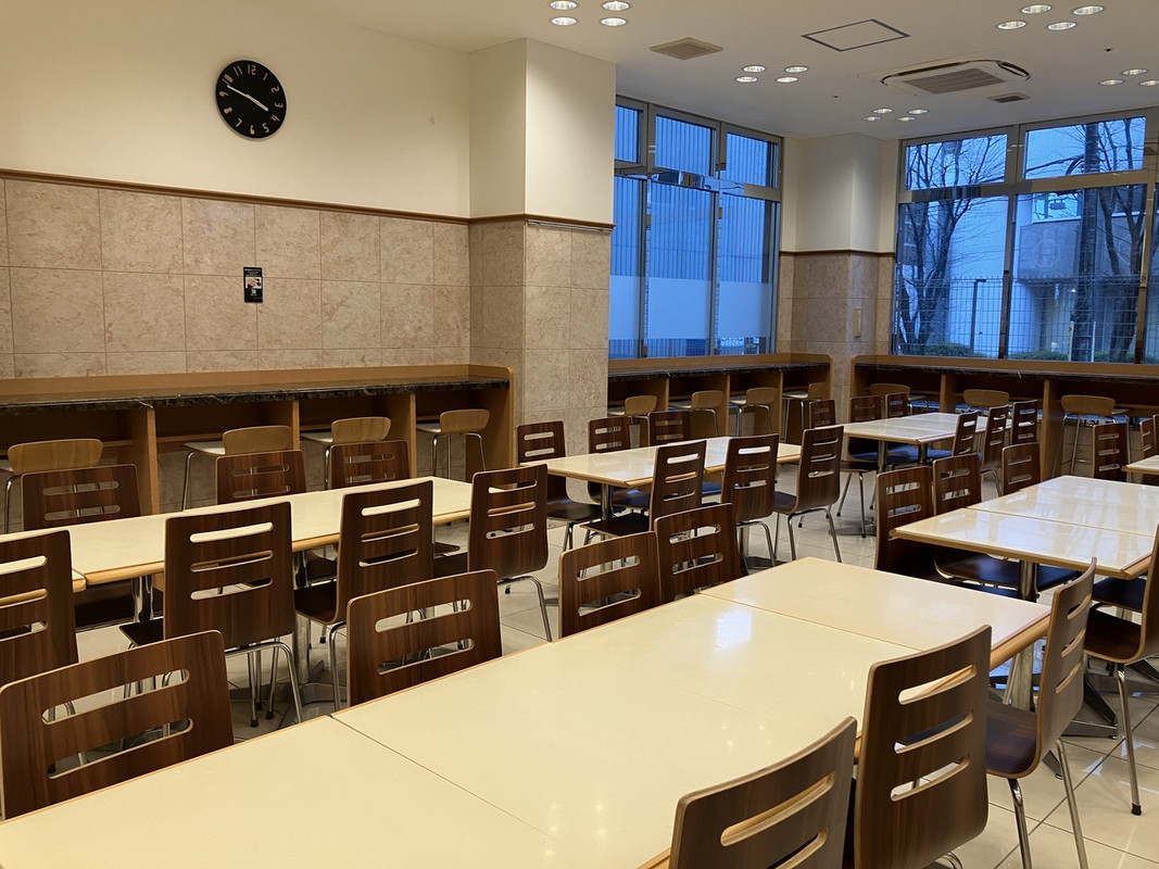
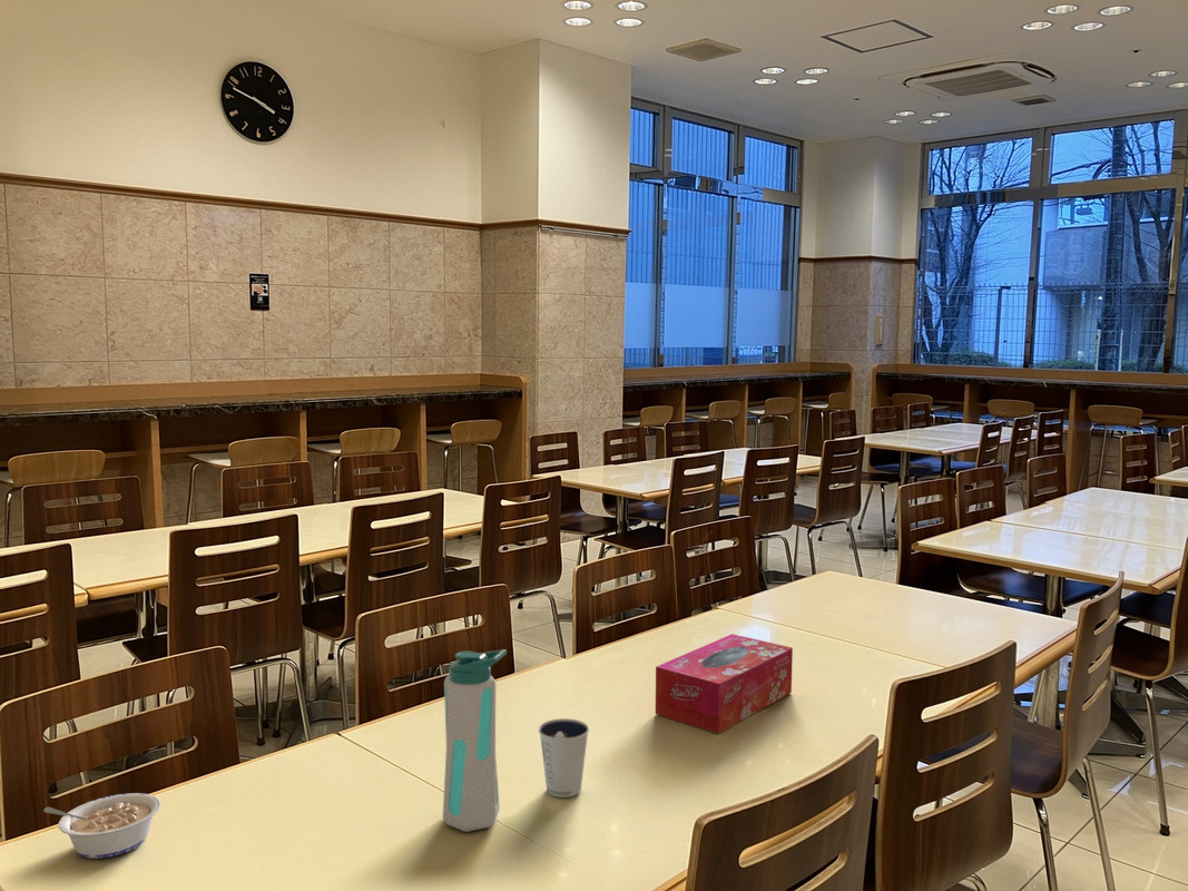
+ legume [42,792,163,860]
+ tissue box [655,633,794,734]
+ dixie cup [538,717,590,799]
+ water bottle [442,648,508,833]
